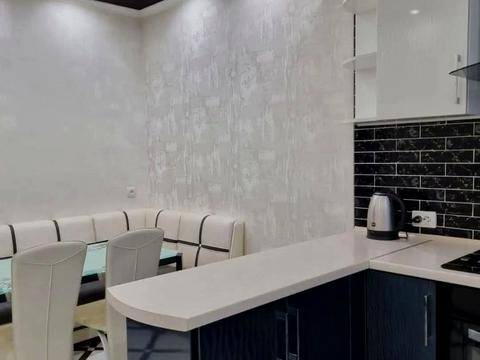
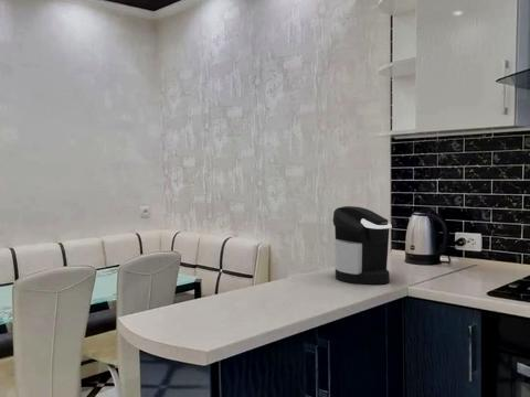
+ coffee maker [332,205,393,286]
